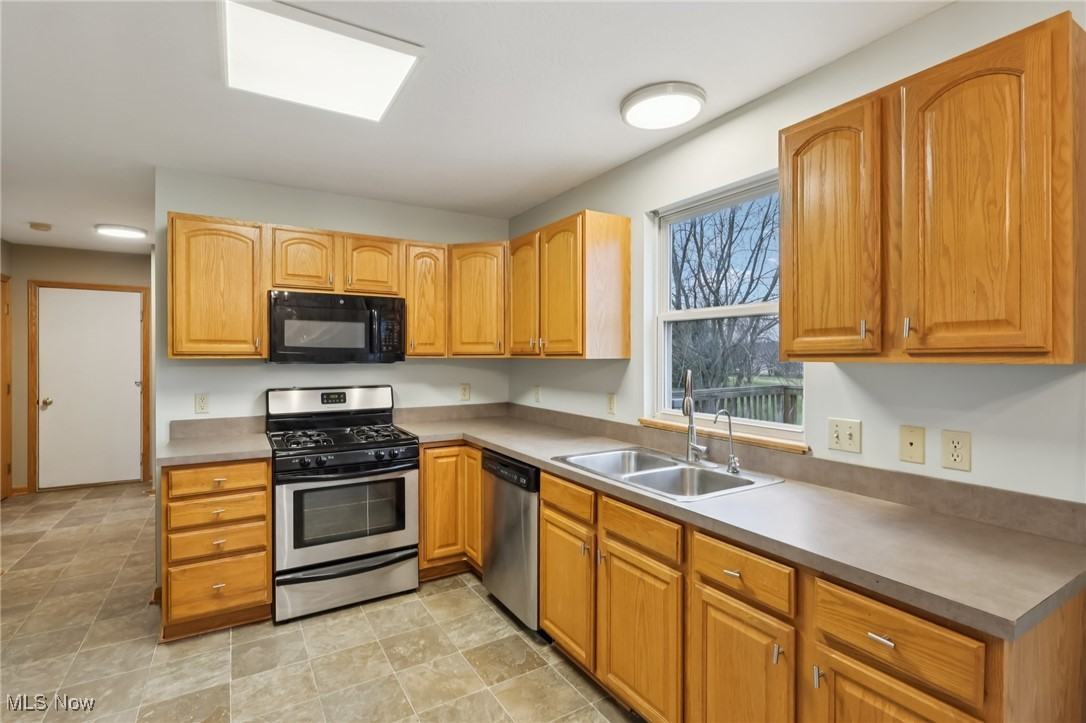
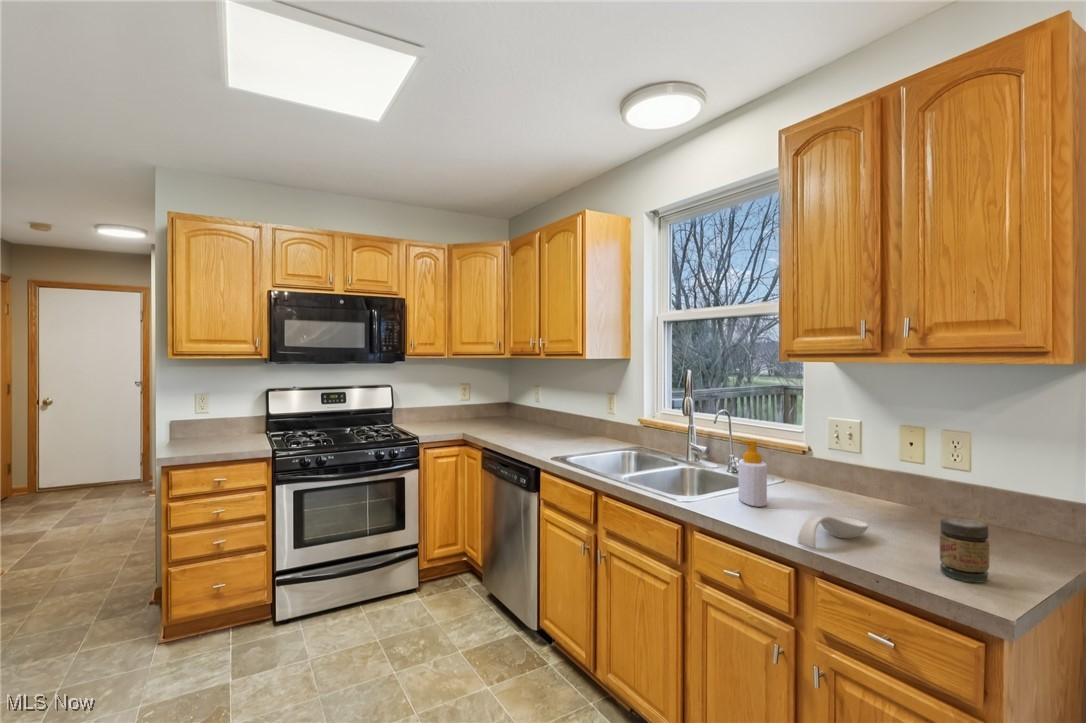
+ jar [939,516,990,584]
+ spoon rest [796,513,869,549]
+ soap bottle [737,439,768,508]
